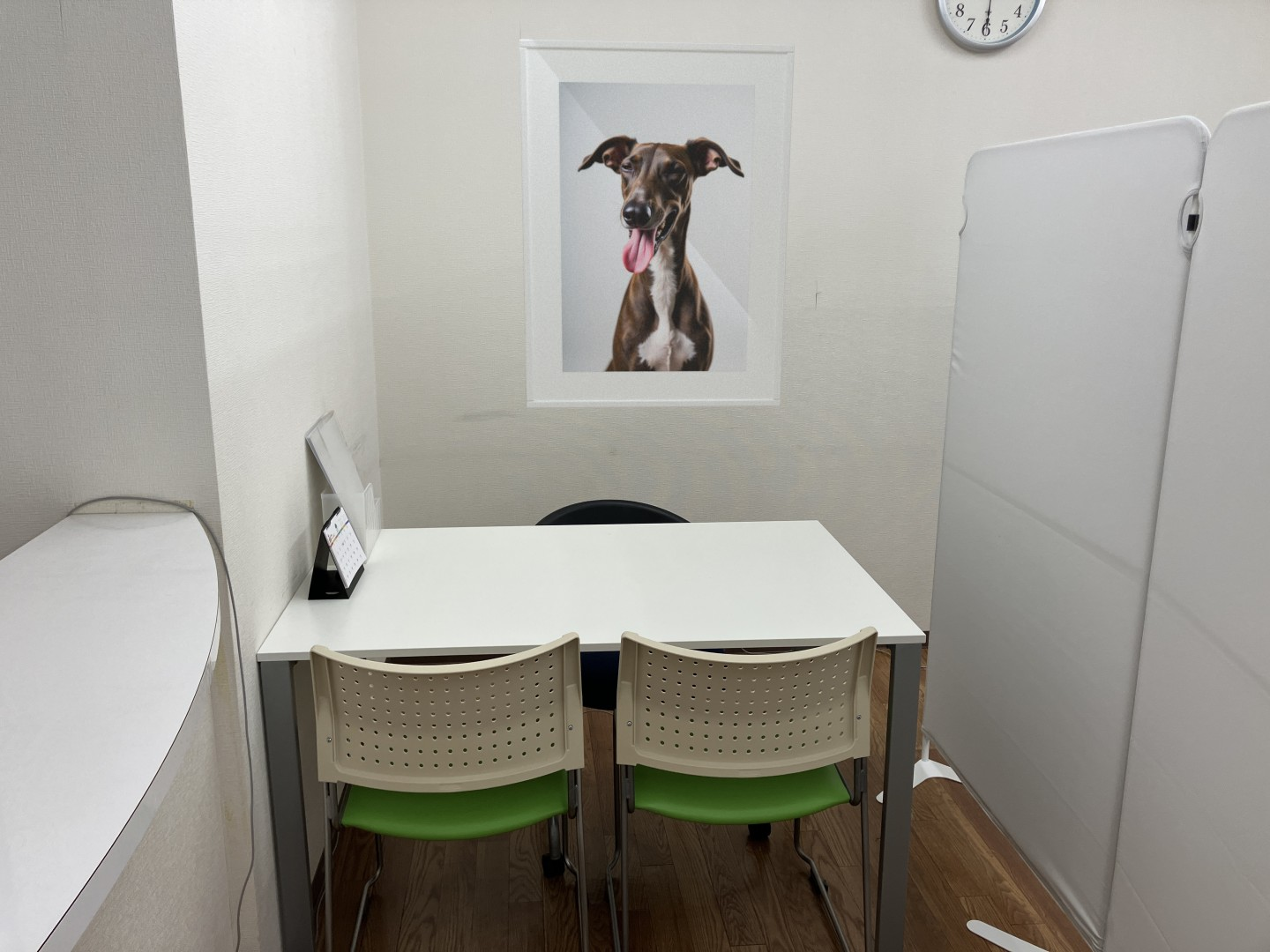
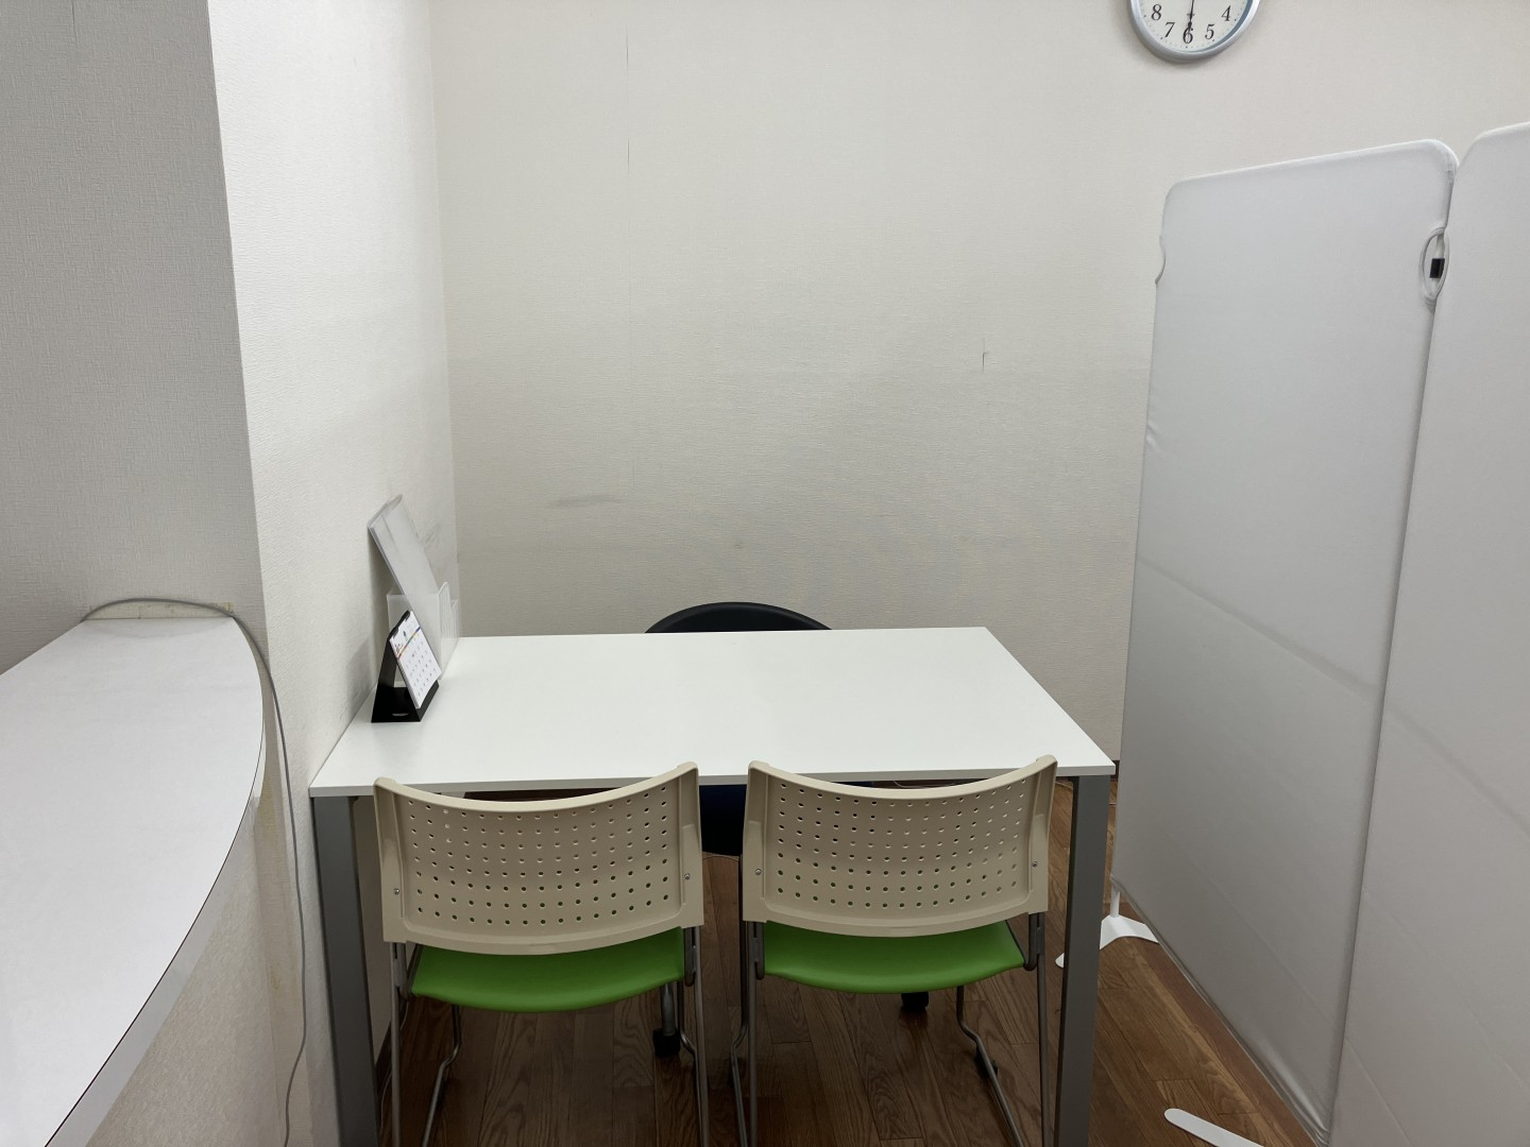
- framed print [518,38,796,409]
